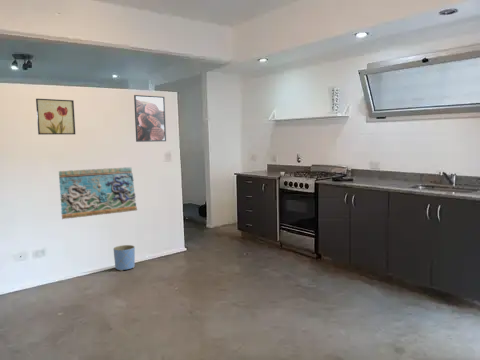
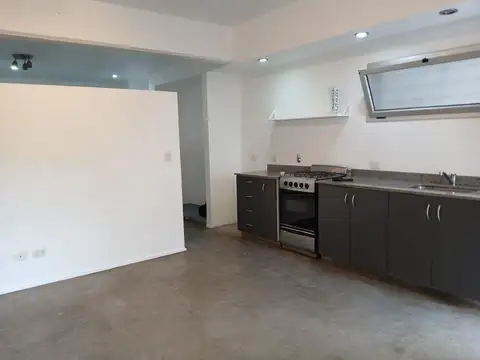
- planter [113,244,136,272]
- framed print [133,94,167,143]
- wall art [35,98,76,136]
- decorative wall panel [58,166,138,220]
